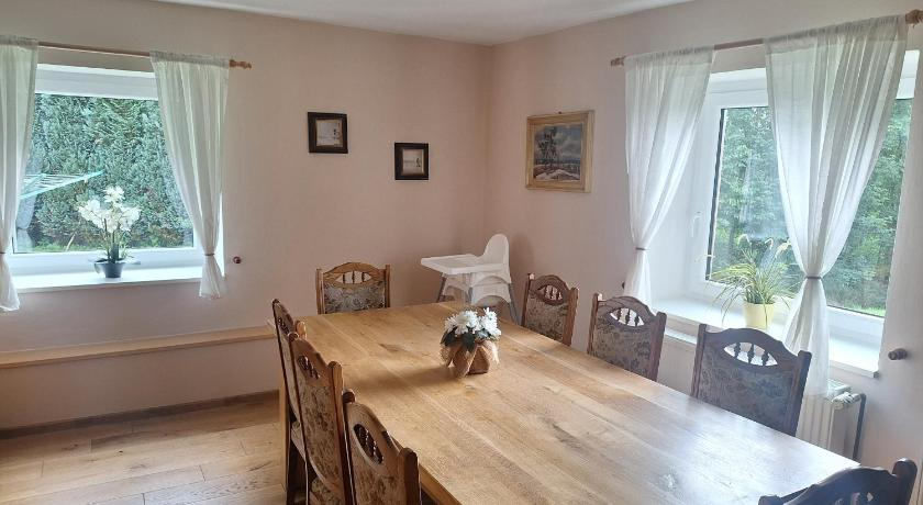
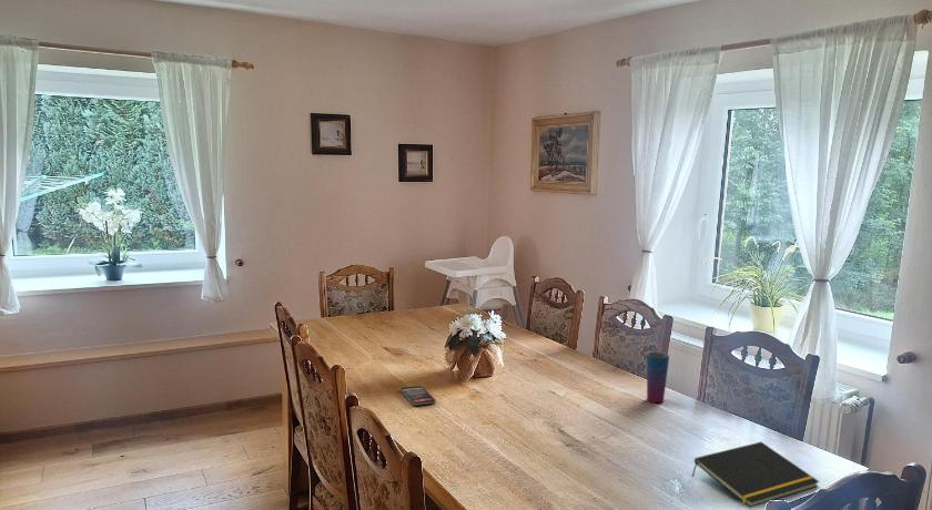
+ notepad [690,441,820,509]
+ smartphone [399,385,436,407]
+ cup [646,350,670,404]
